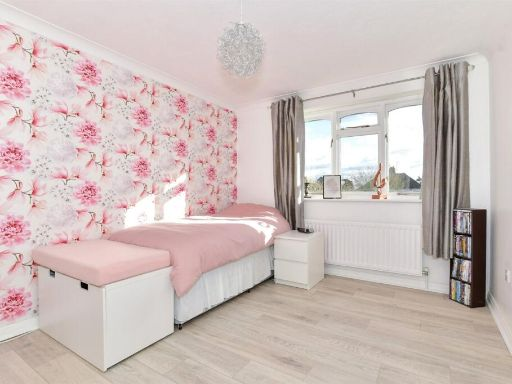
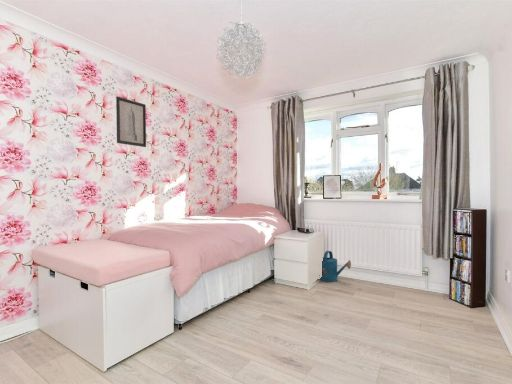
+ watering can [319,250,352,283]
+ wall art [115,96,147,148]
